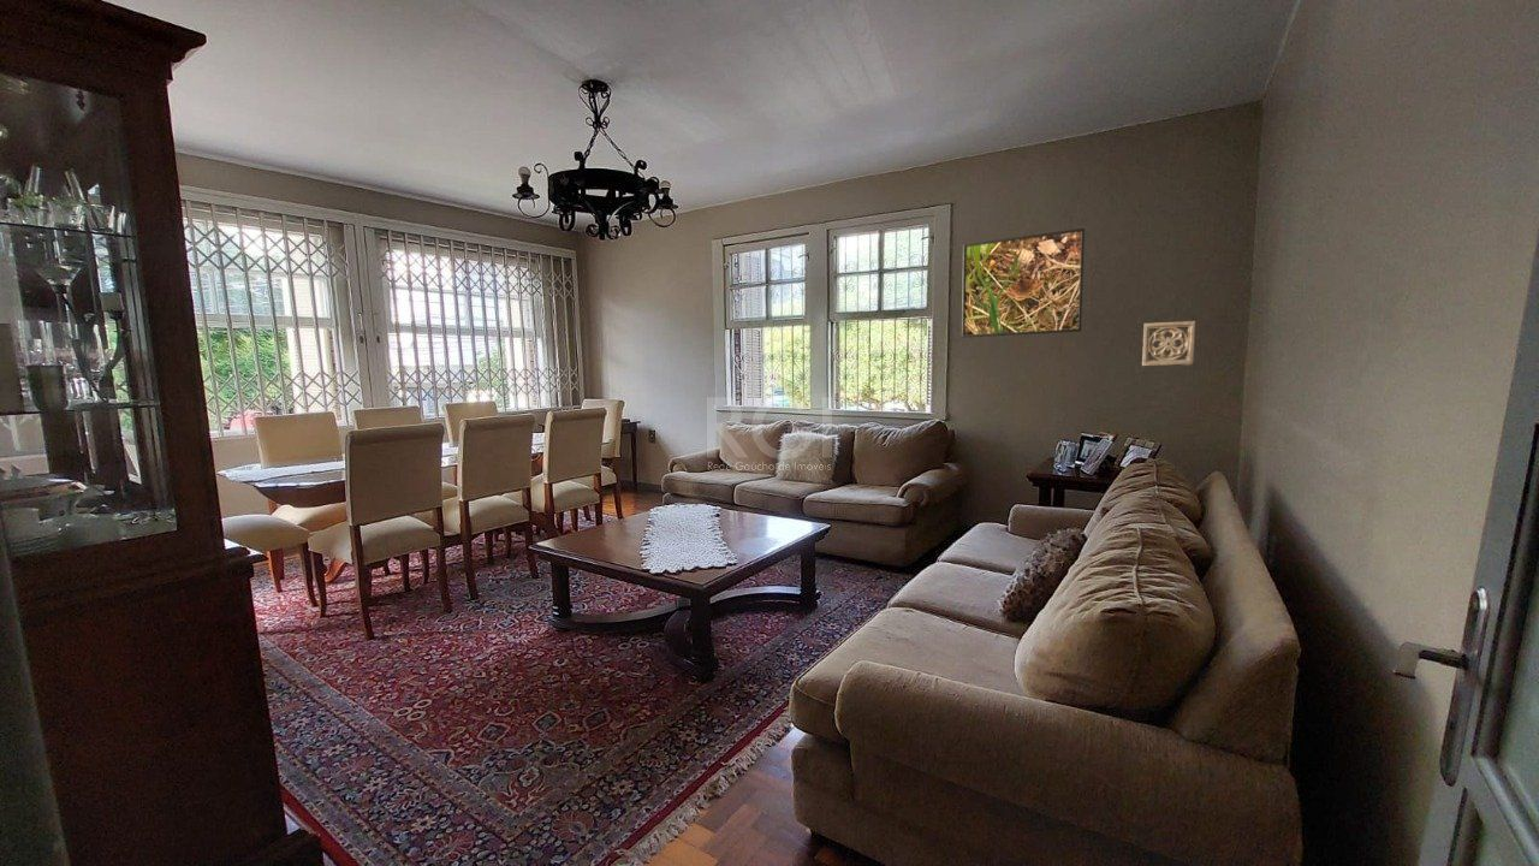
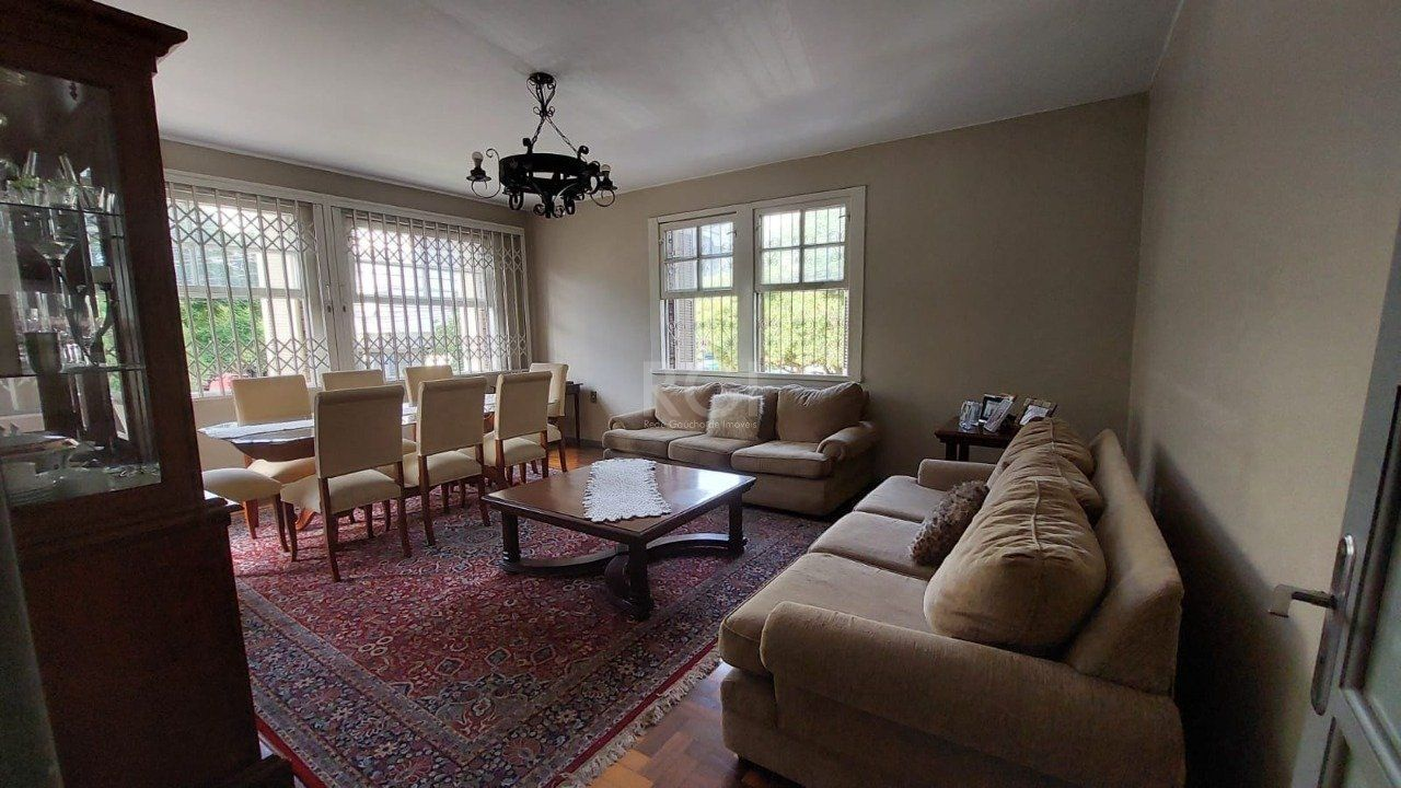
- wall ornament [1141,320,1196,367]
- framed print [961,227,1086,338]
